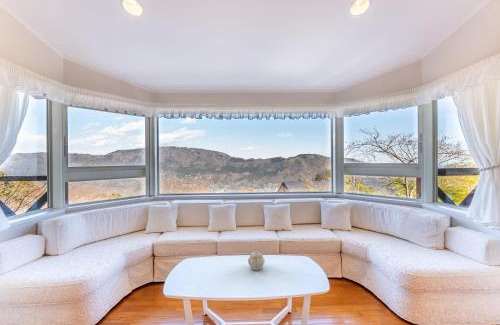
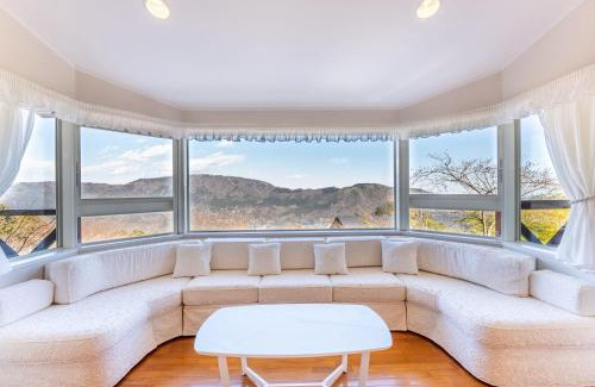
- teapot [247,248,266,271]
